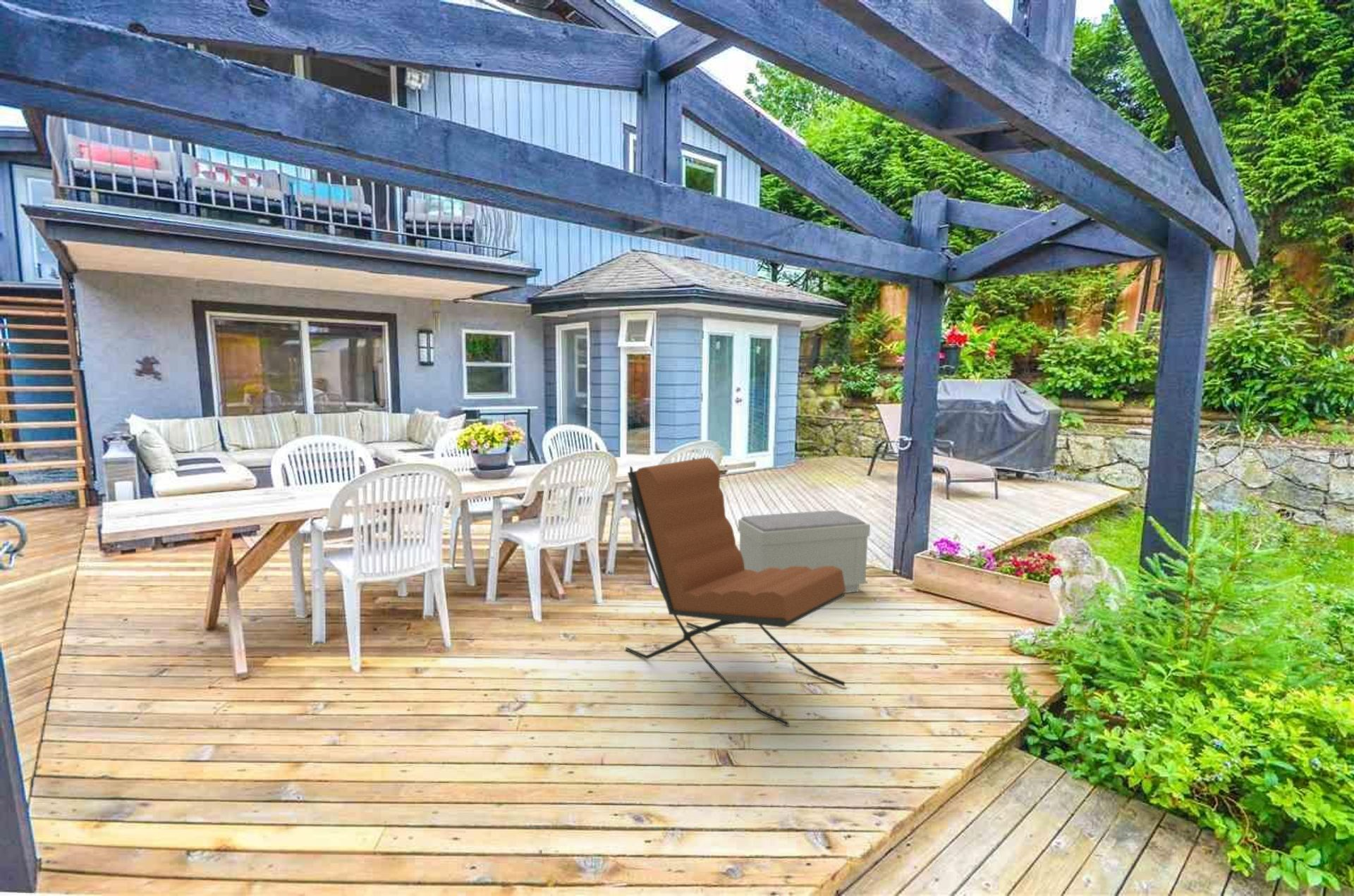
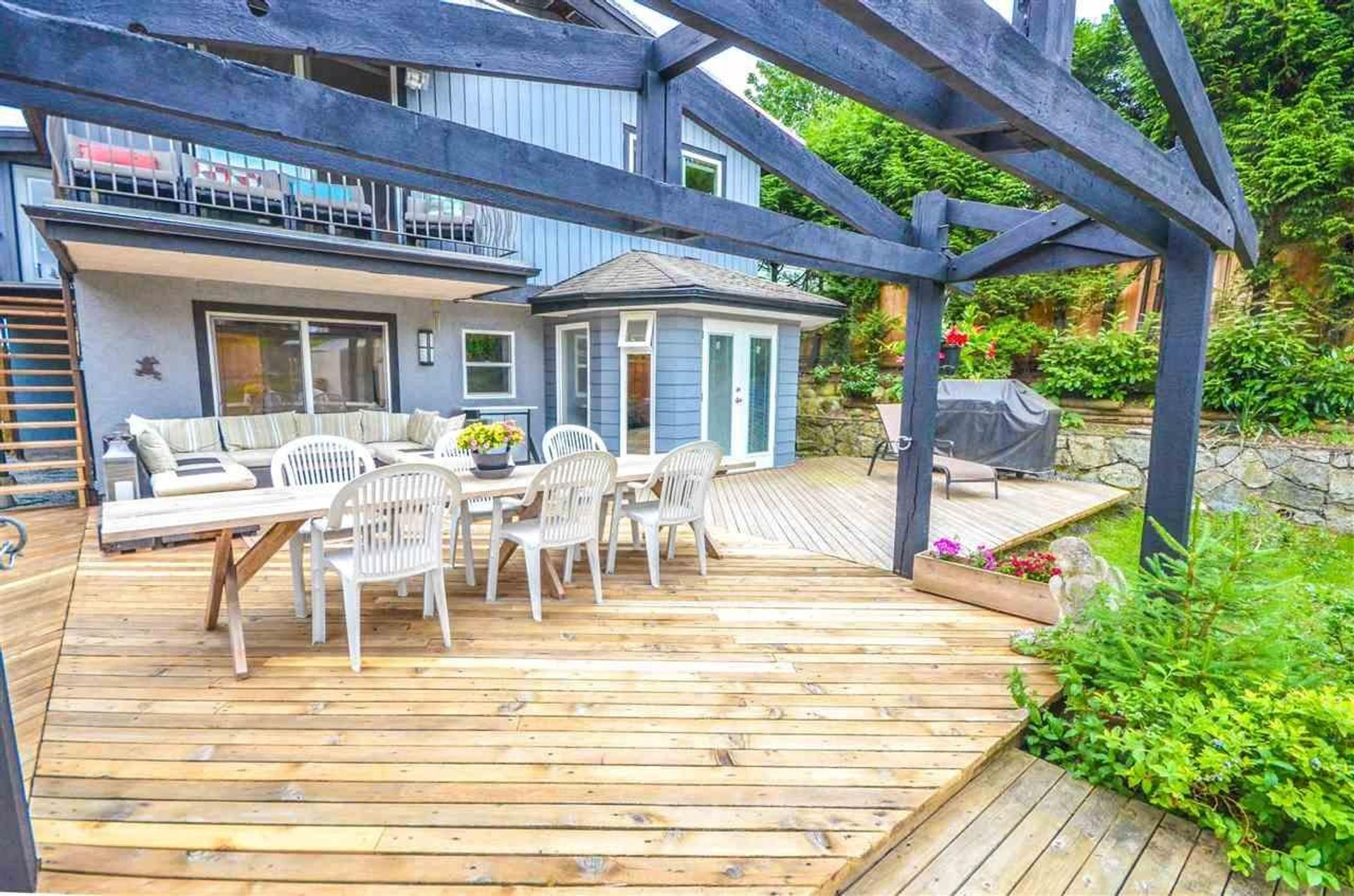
- lounge chair [625,457,846,728]
- bench [738,510,871,594]
